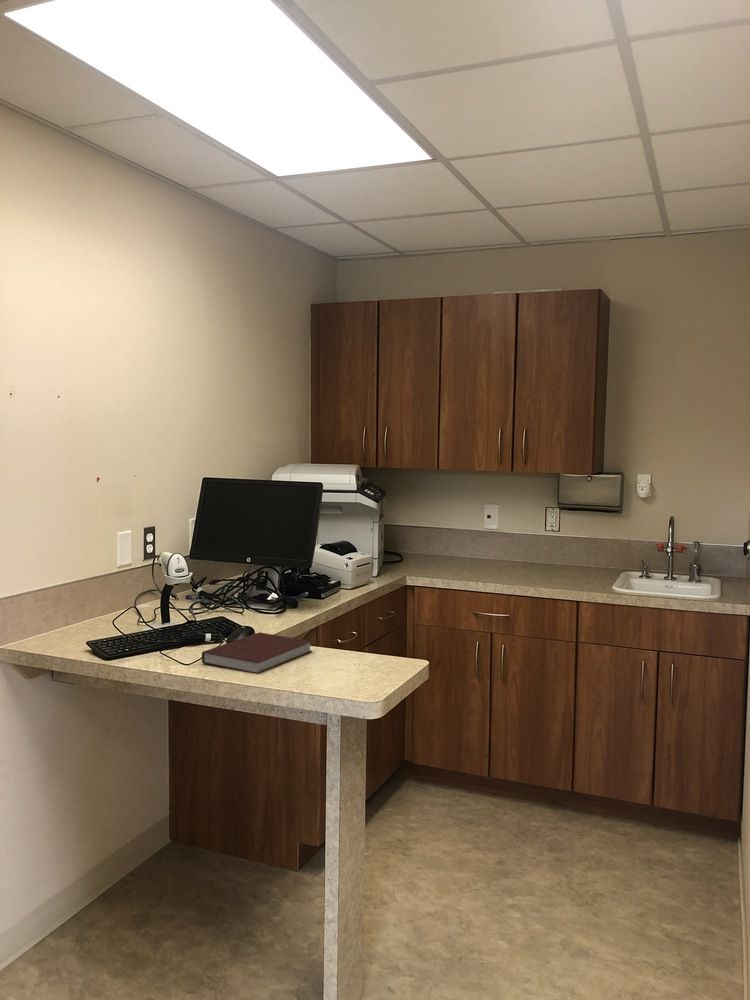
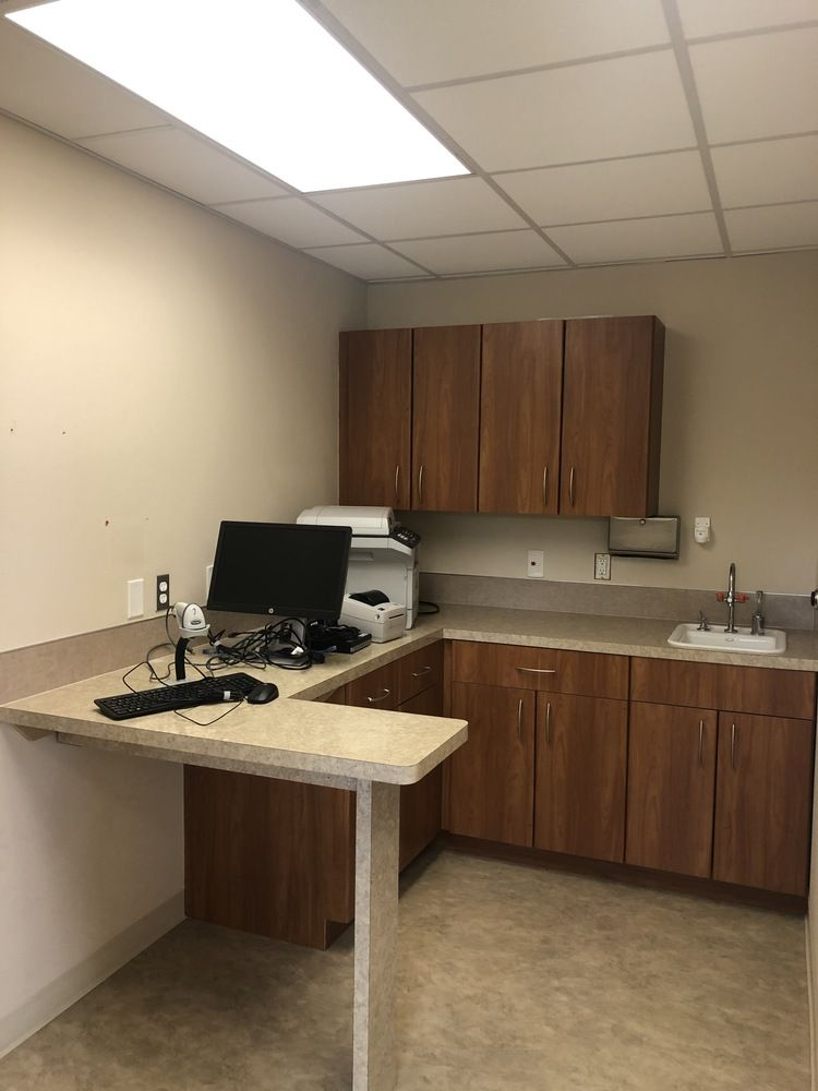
- notebook [201,631,313,675]
